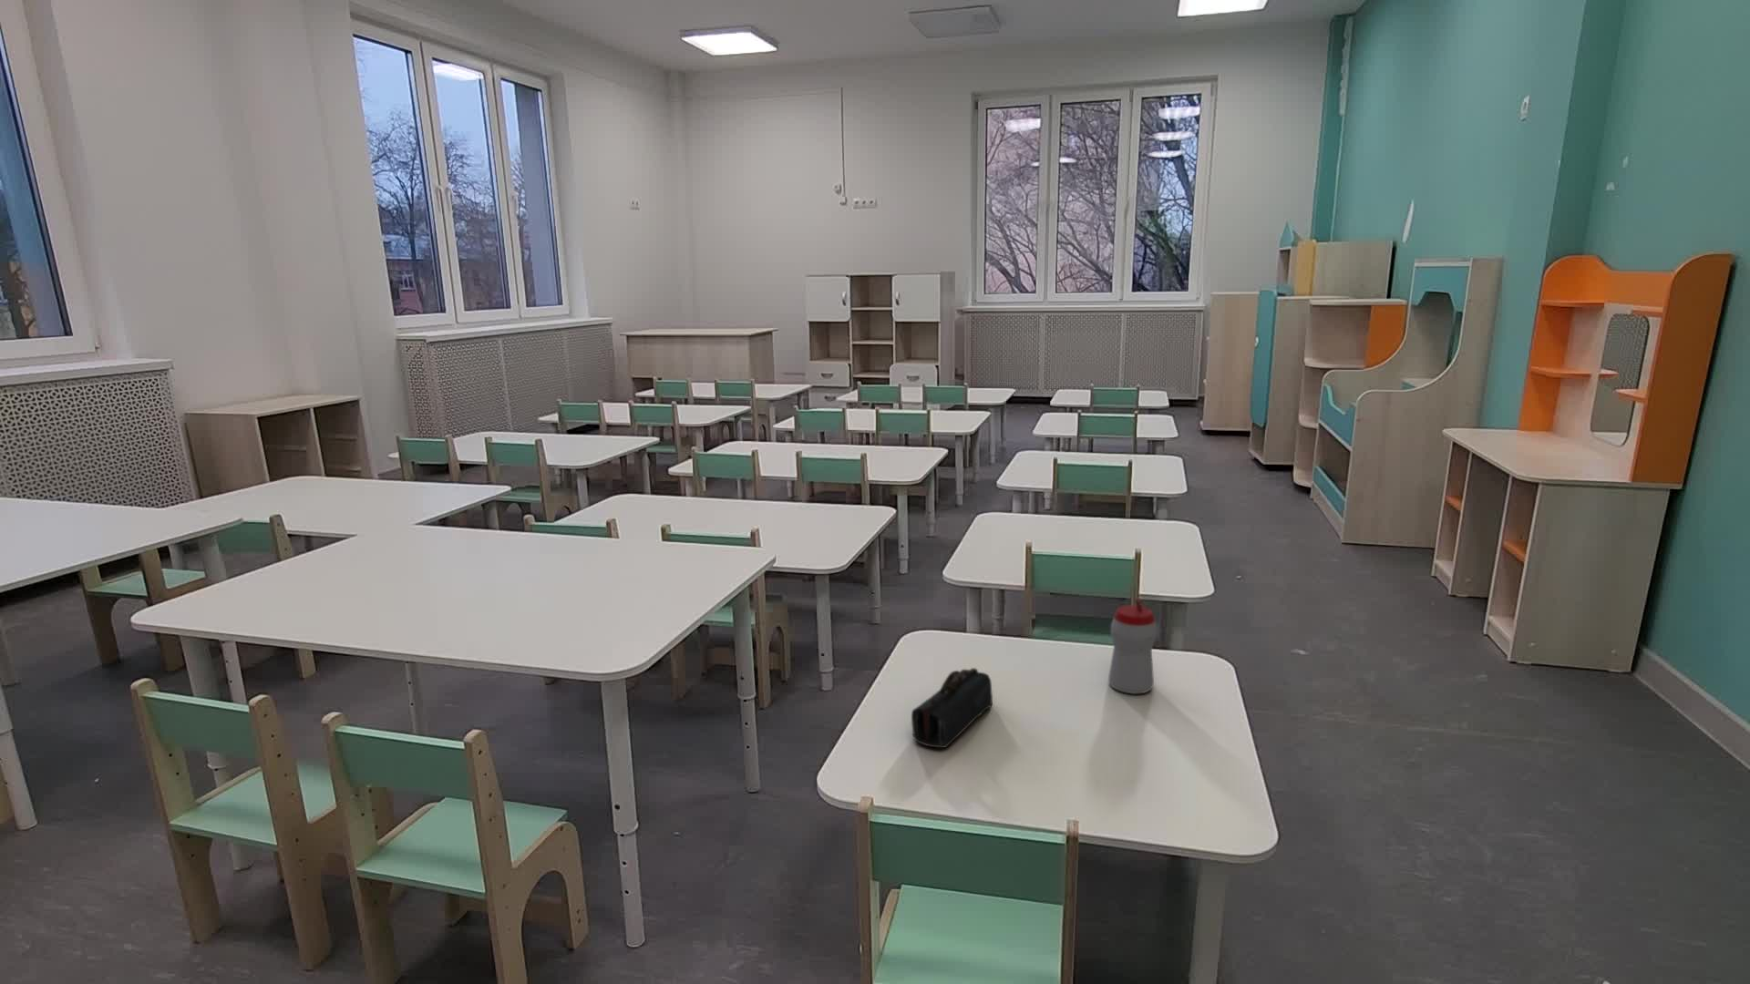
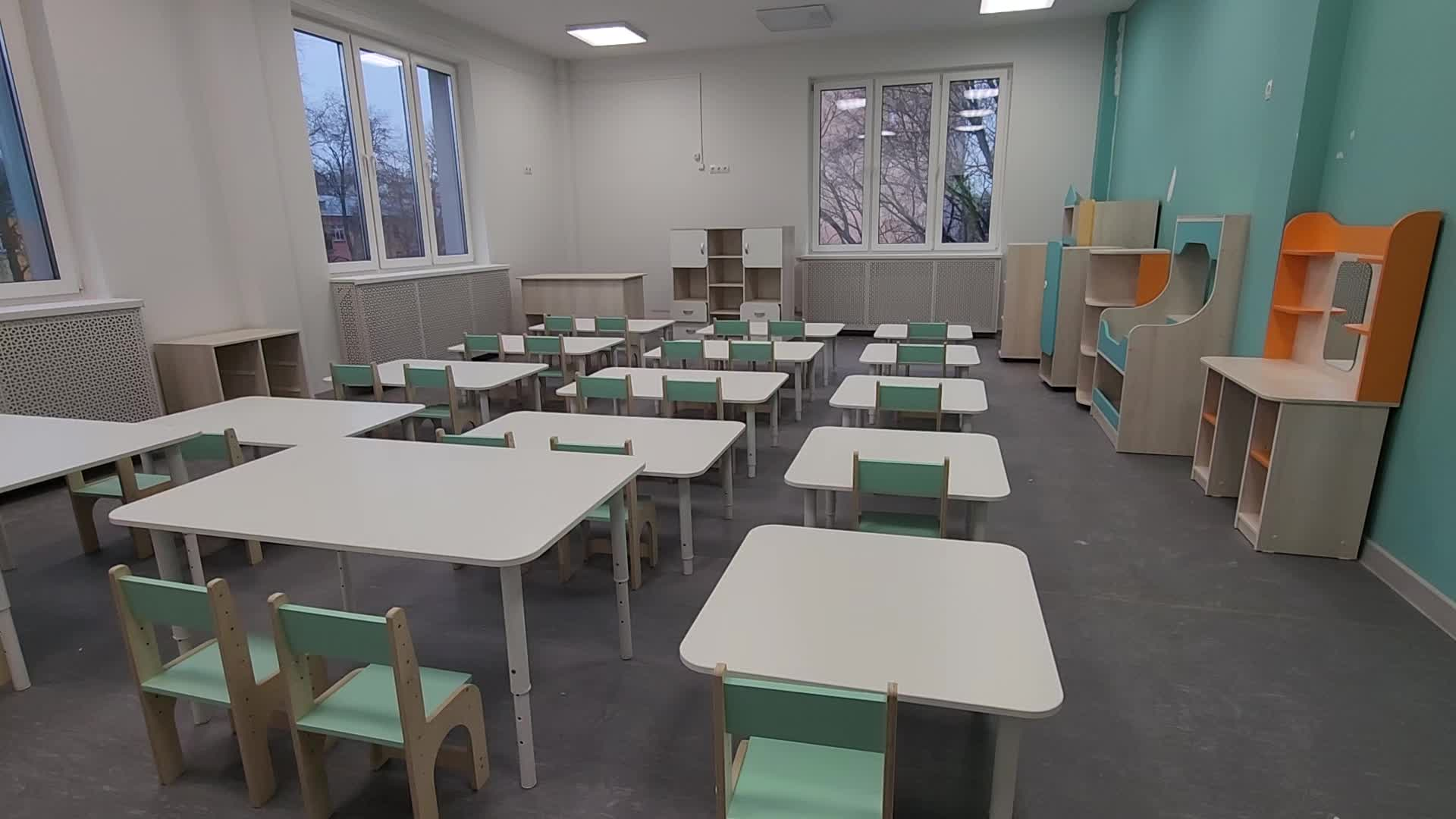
- sippy cup [1107,598,1157,696]
- pencil case [911,667,994,749]
